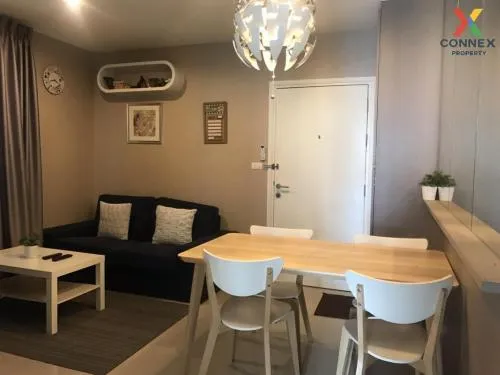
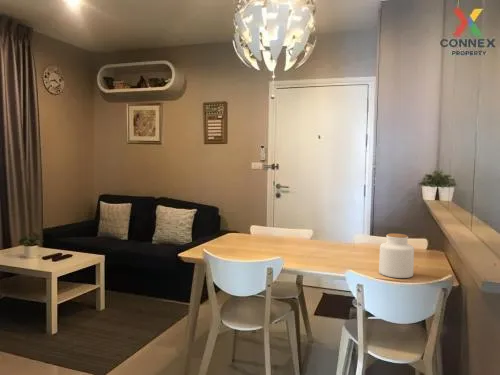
+ jar [378,232,415,279]
